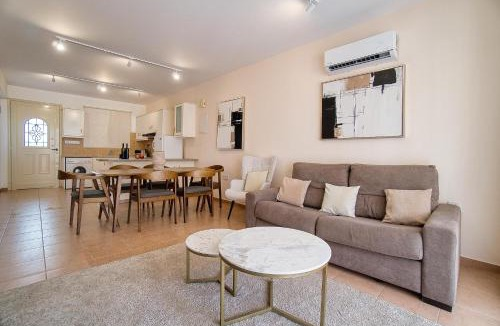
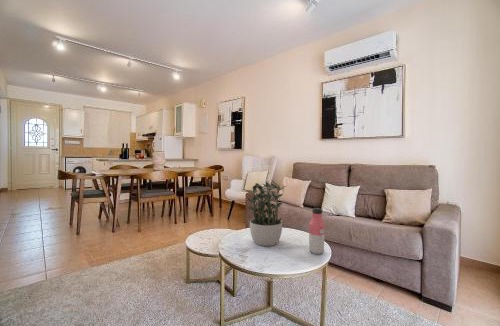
+ potted plant [245,179,287,247]
+ water bottle [308,207,326,255]
